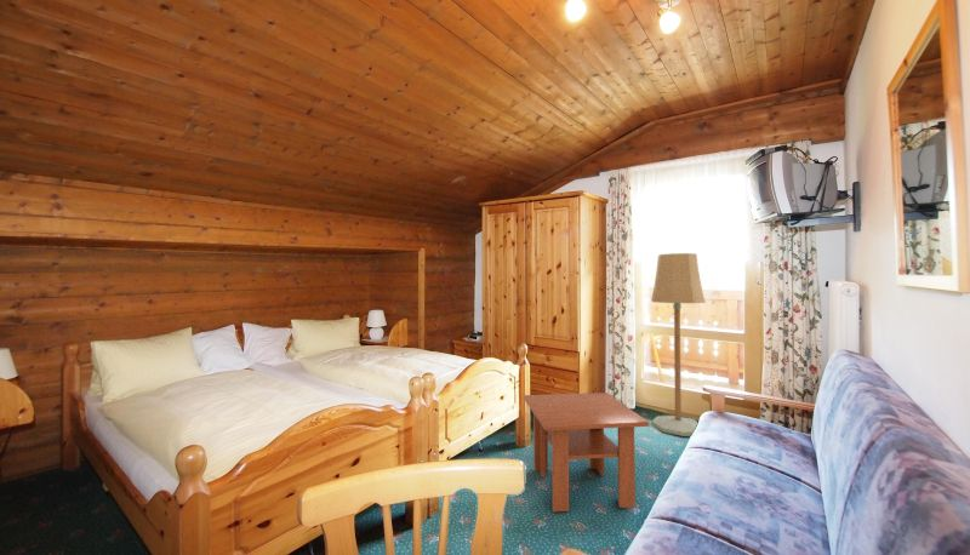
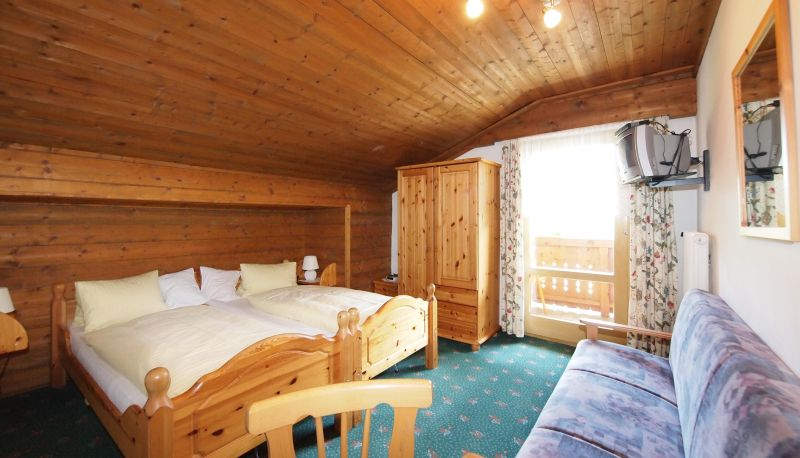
- coffee table [523,391,651,513]
- floor lamp [650,252,706,437]
